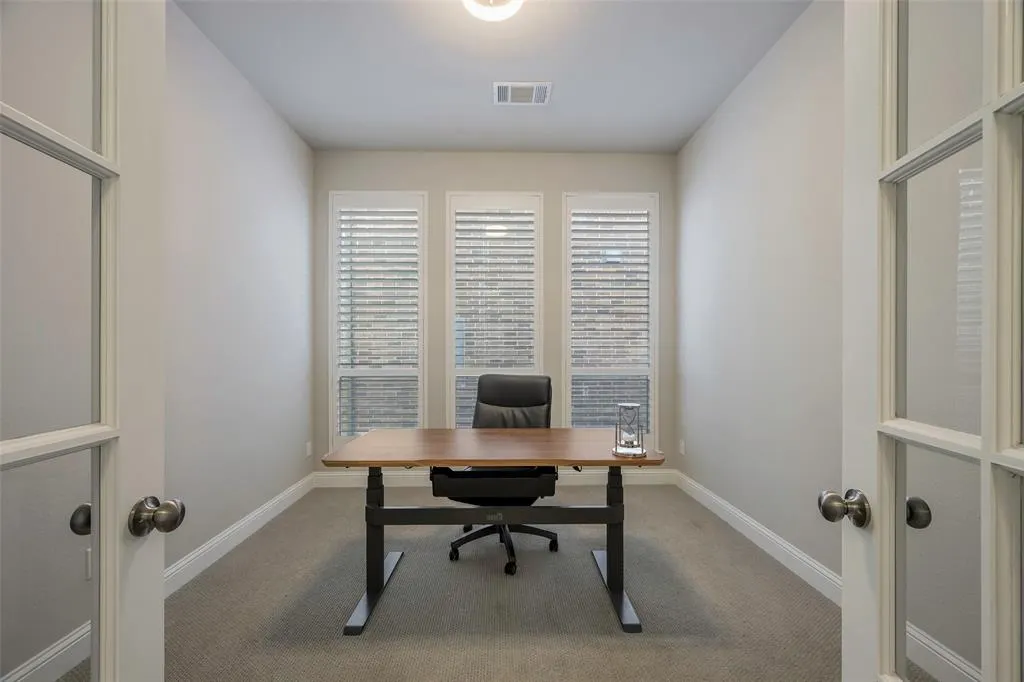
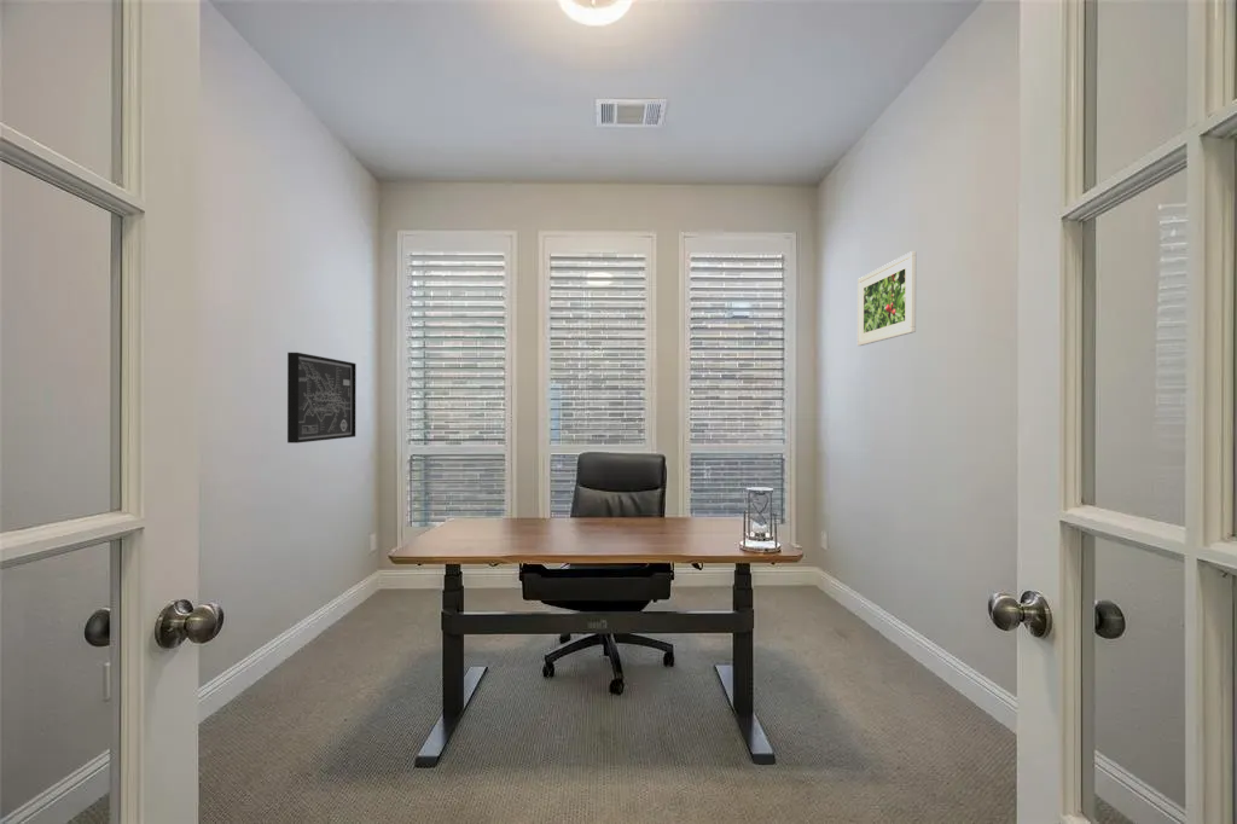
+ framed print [856,250,917,347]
+ wall art [286,352,358,445]
